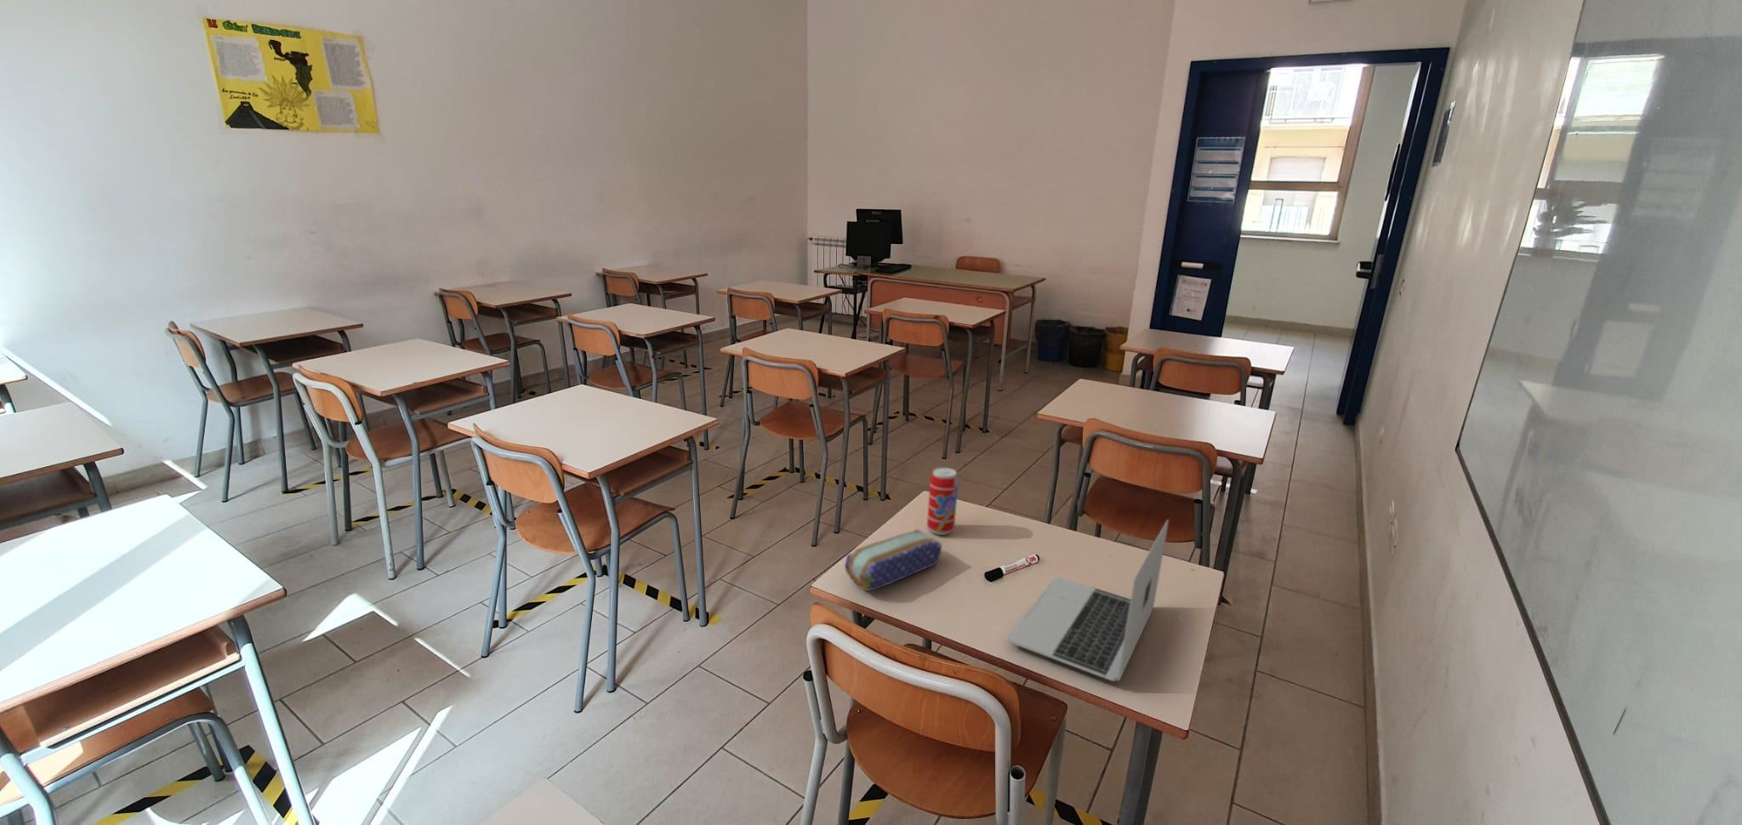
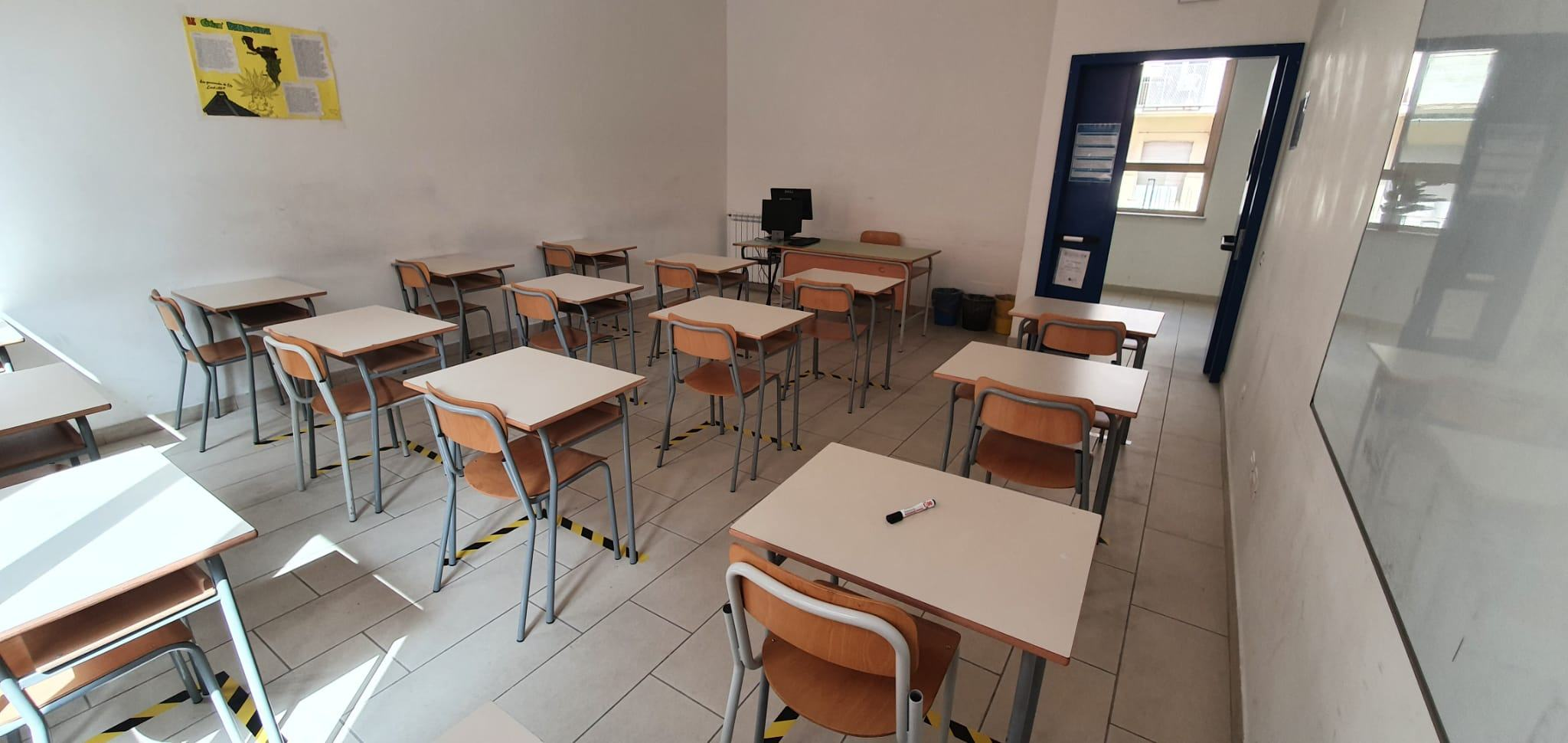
- beverage can [927,467,960,536]
- pencil case [843,529,942,592]
- laptop [1007,519,1170,682]
